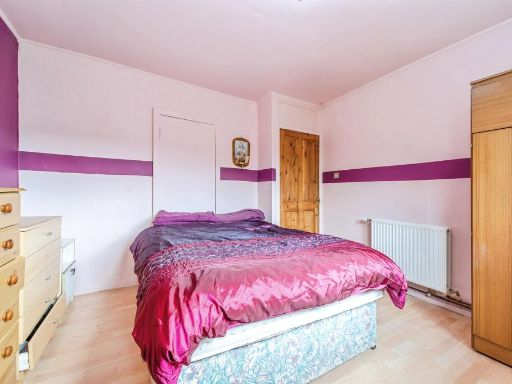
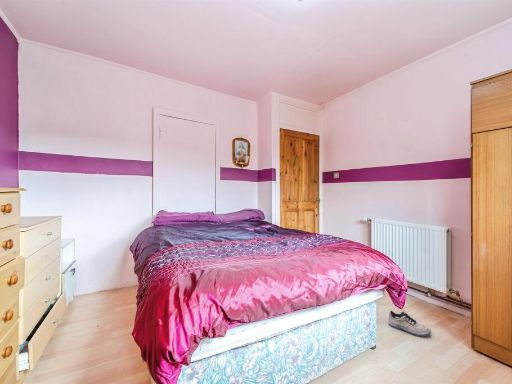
+ shoe [387,310,432,338]
